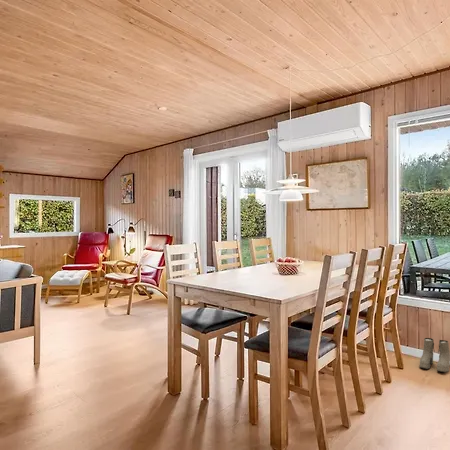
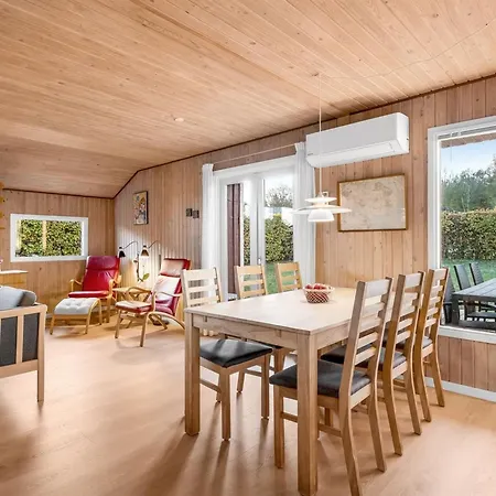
- boots [419,337,450,373]
